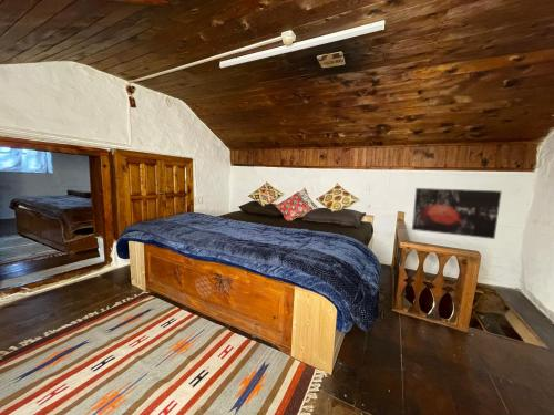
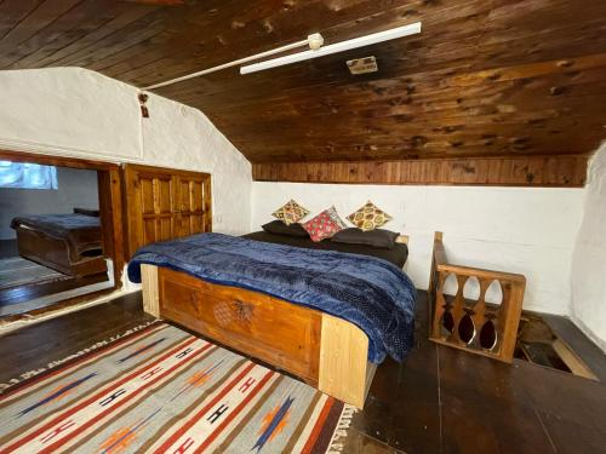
- wall art [411,187,503,240]
